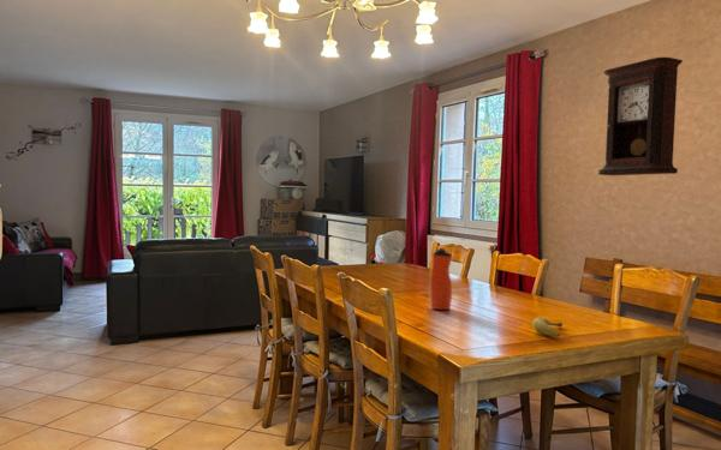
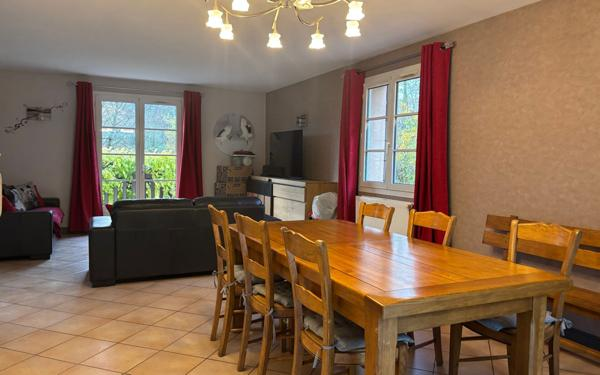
- fruit [531,317,564,338]
- pendulum clock [597,56,684,176]
- water bottle [429,245,453,311]
